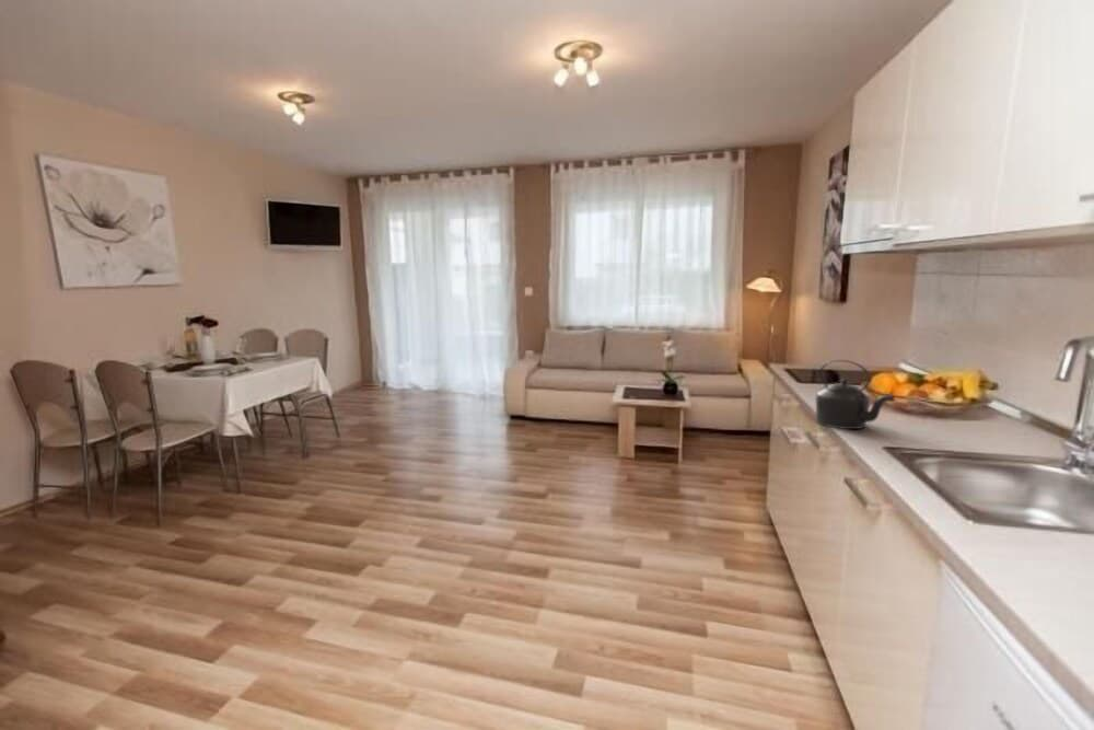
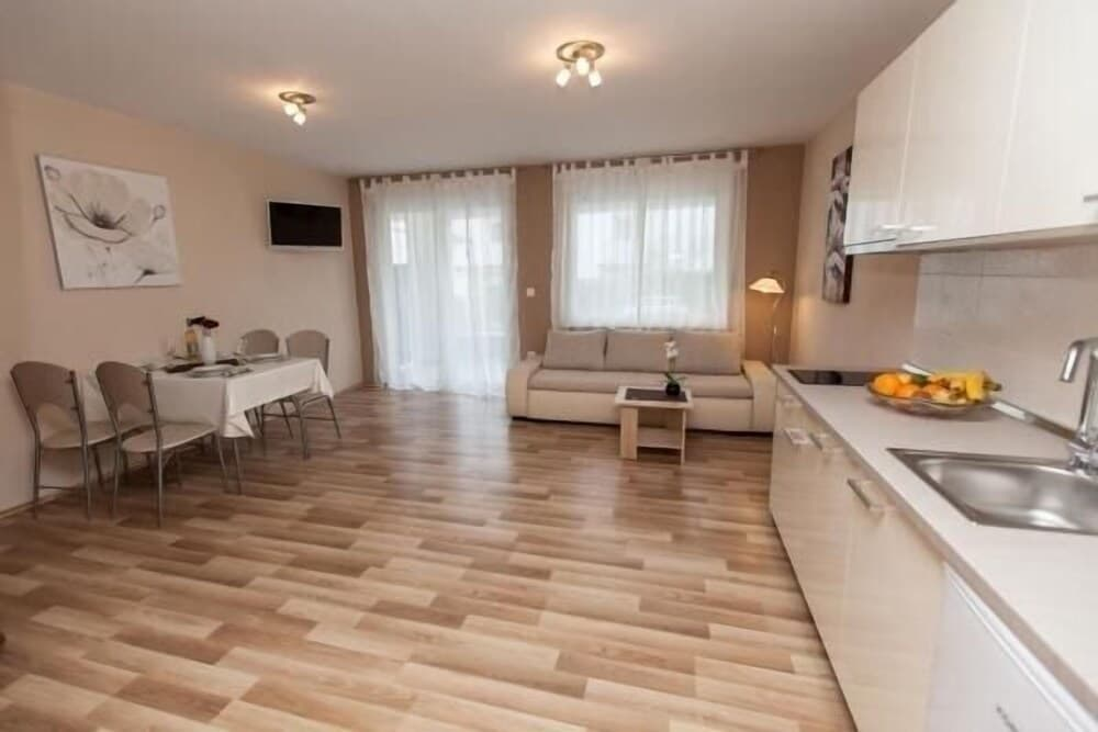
- kettle [815,359,897,430]
